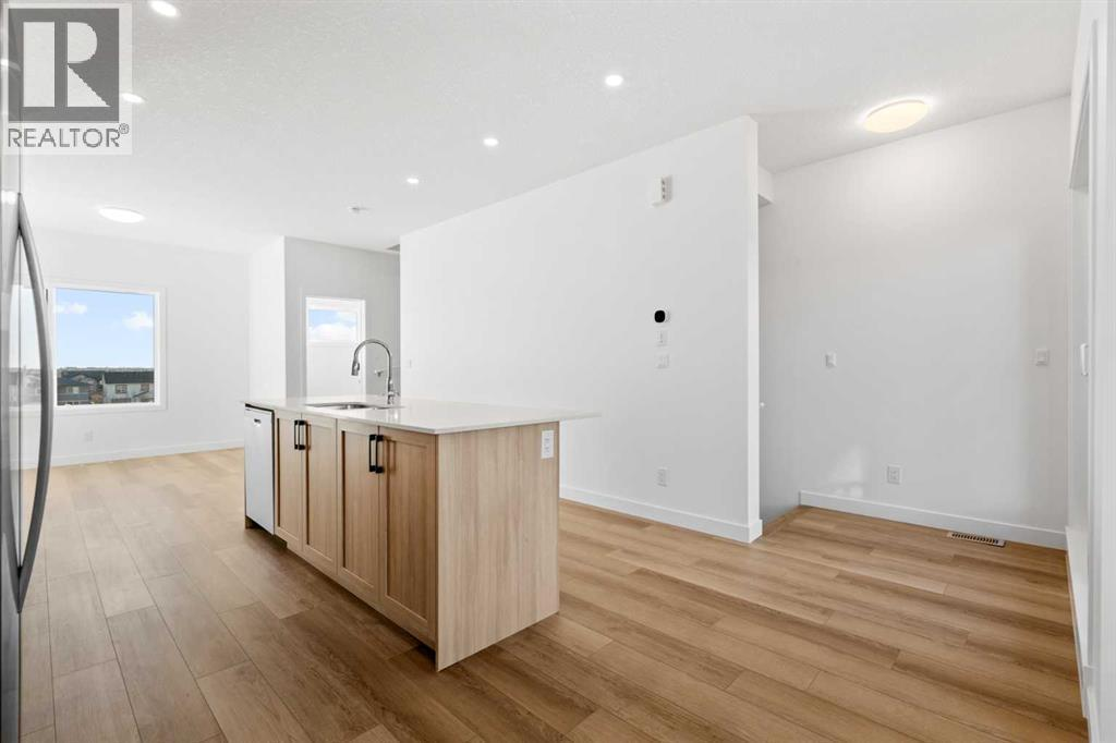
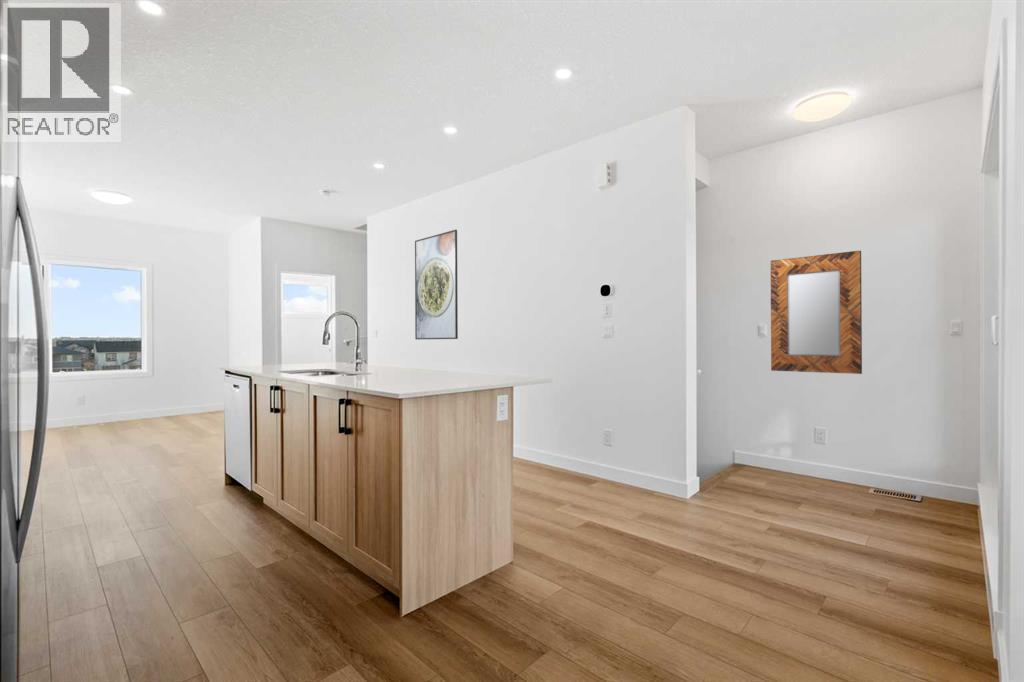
+ home mirror [770,250,863,375]
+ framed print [414,229,459,340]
